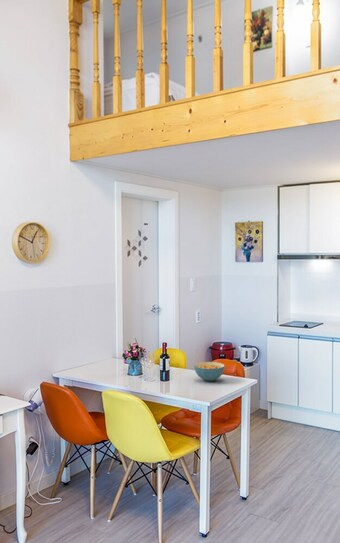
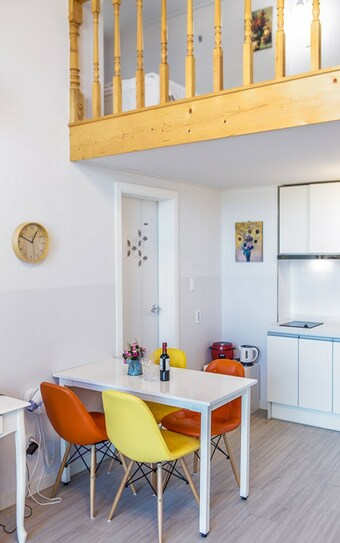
- cereal bowl [193,361,226,382]
